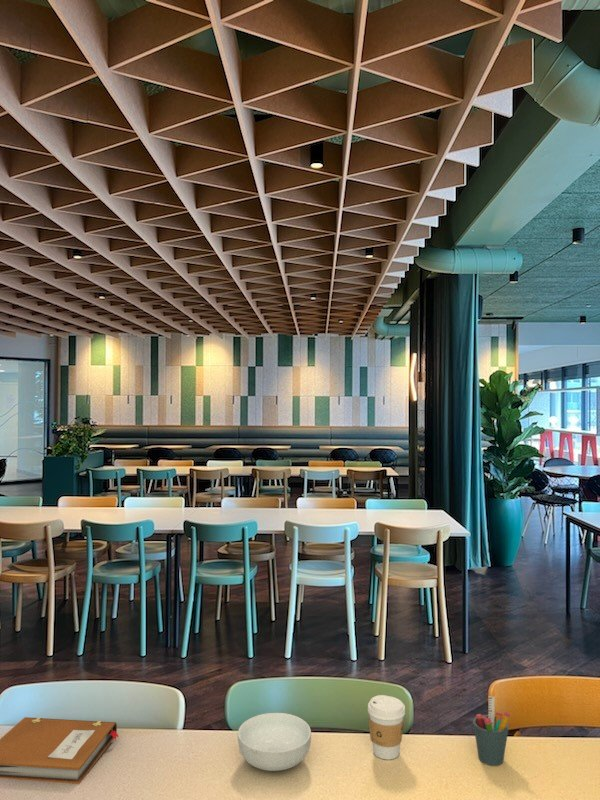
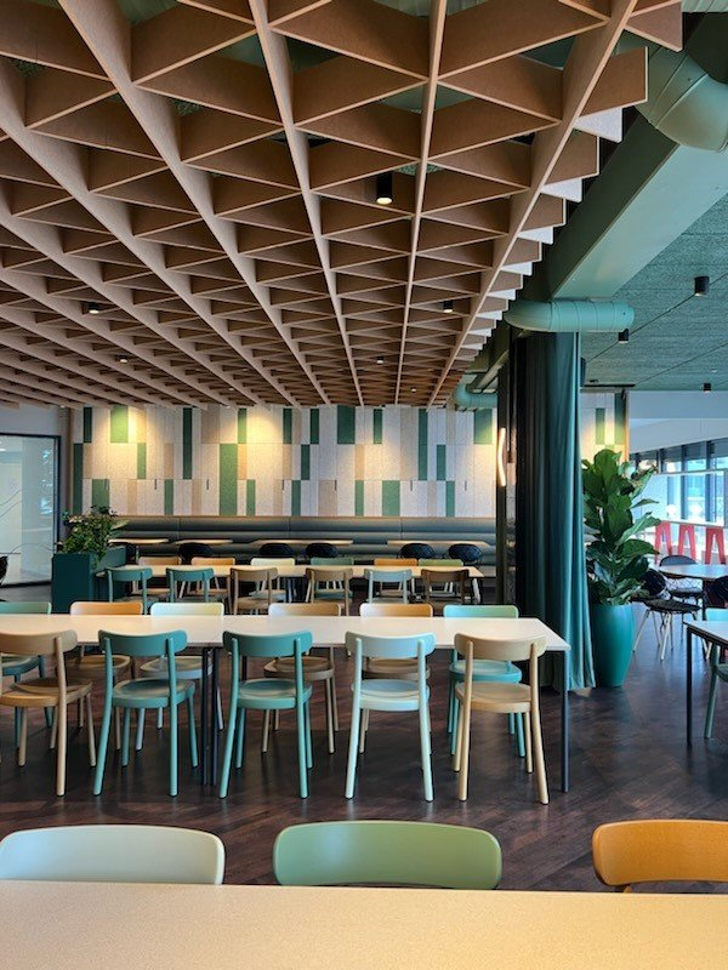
- cereal bowl [237,712,312,772]
- pen holder [472,695,511,767]
- notebook [0,716,119,785]
- coffee cup [367,694,406,761]
